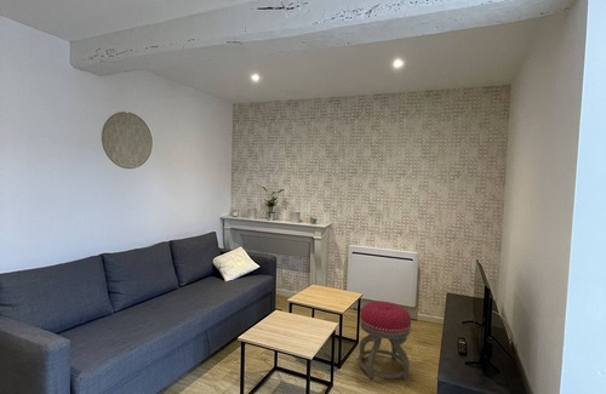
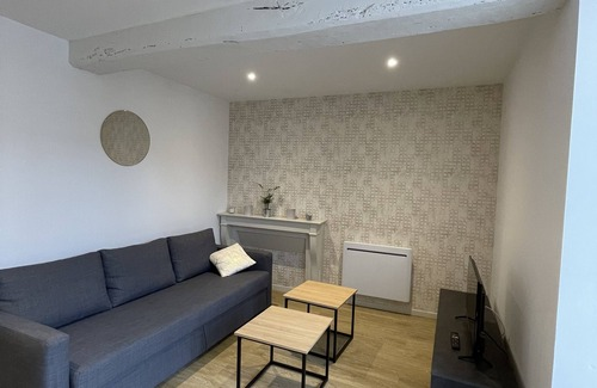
- stool [358,301,412,381]
